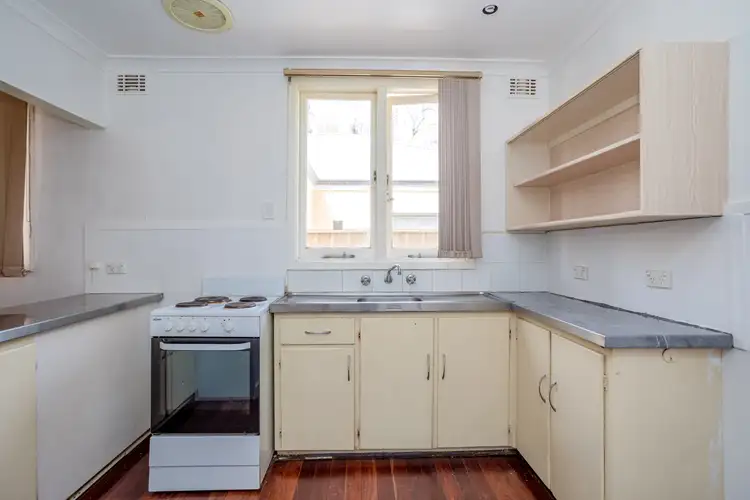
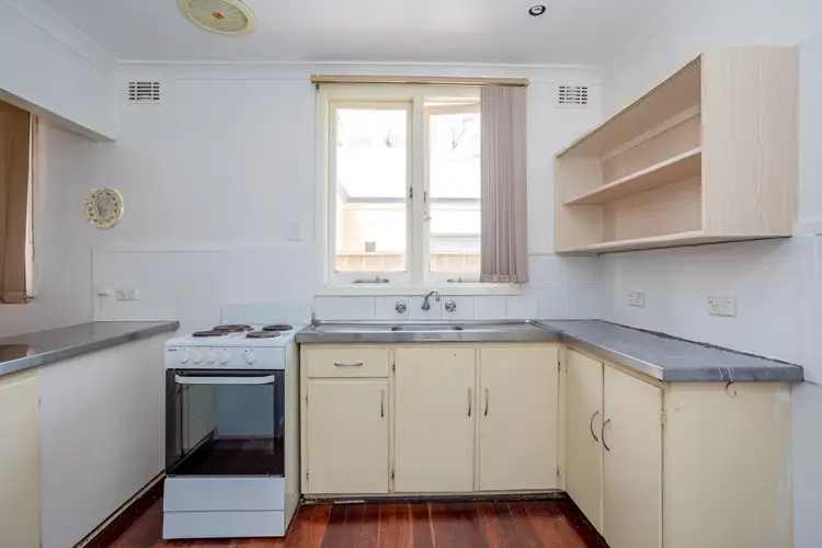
+ decorative plate [81,186,125,231]
